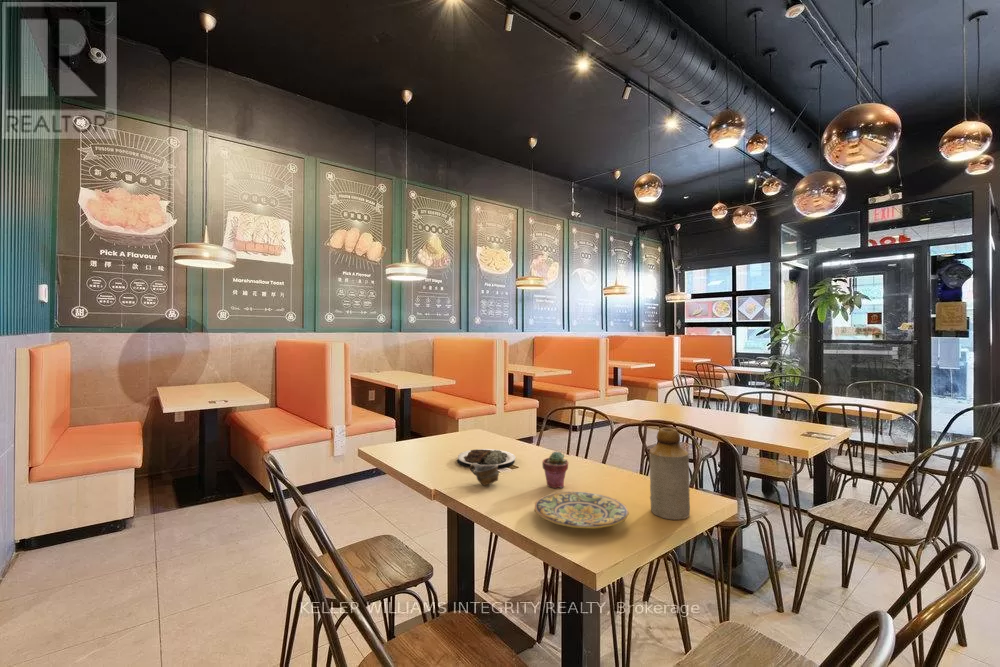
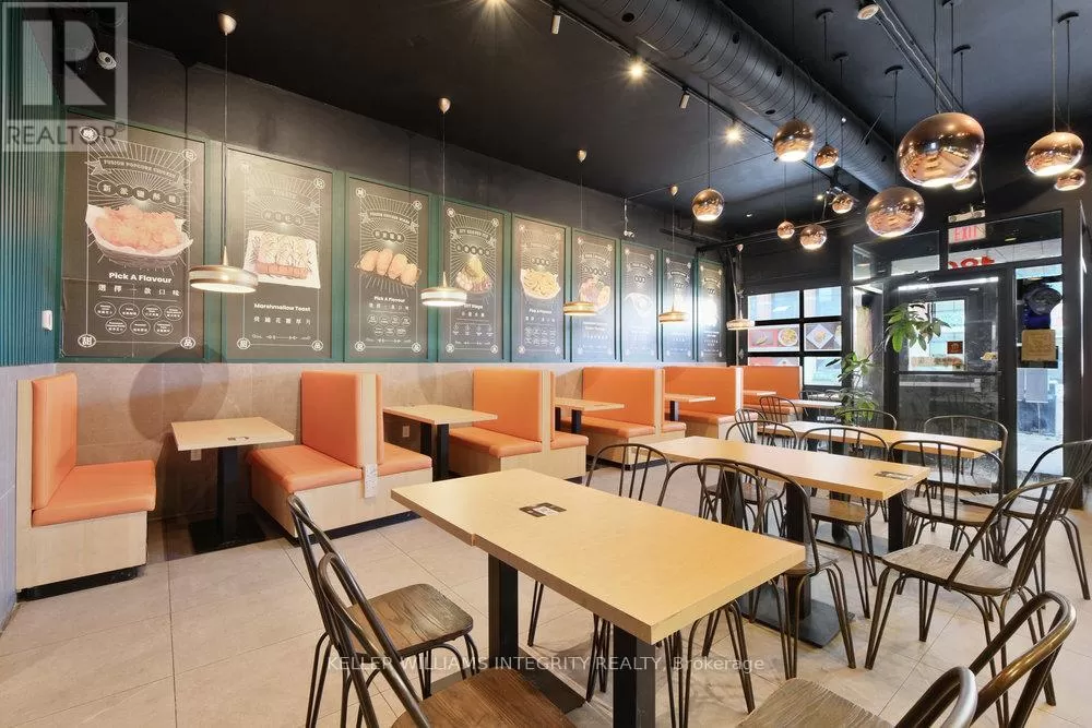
- cup [469,463,500,486]
- potted succulent [541,450,569,489]
- plate [534,490,630,530]
- plate [456,448,516,468]
- bottle [649,427,691,521]
